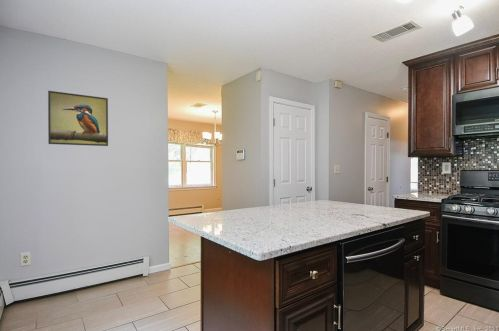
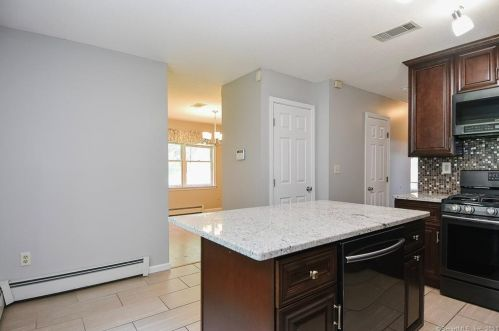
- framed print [47,90,109,147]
